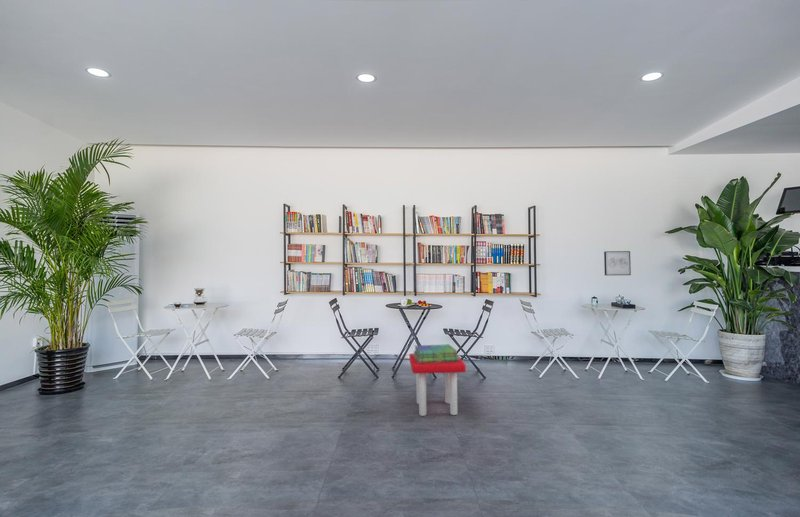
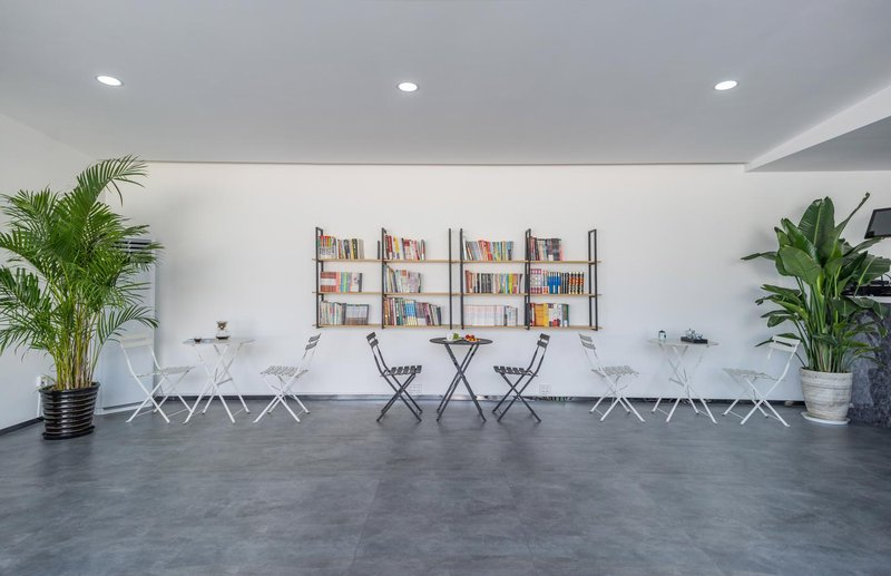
- stack of books [412,343,460,363]
- wall art [603,250,632,276]
- stool [408,353,467,417]
